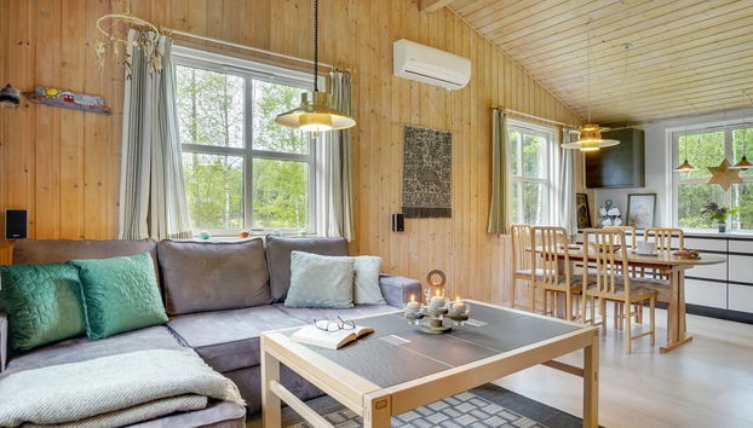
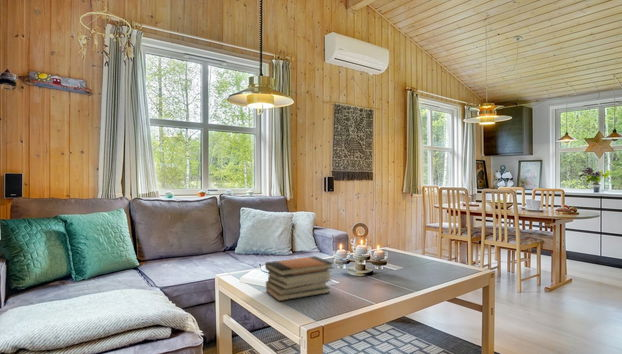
+ book stack [264,255,335,302]
